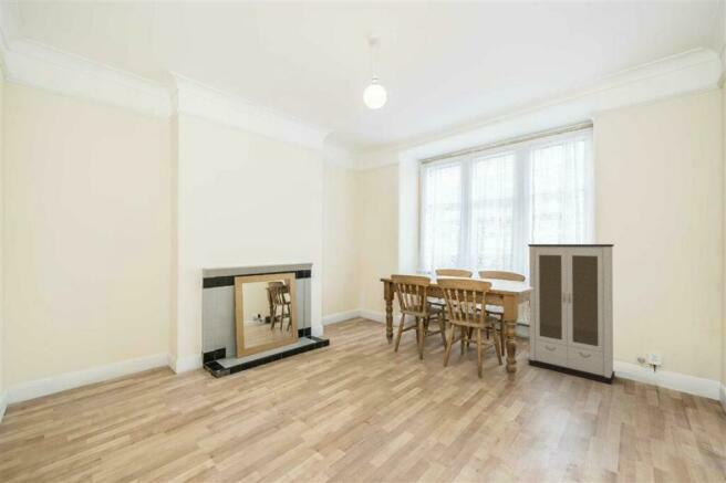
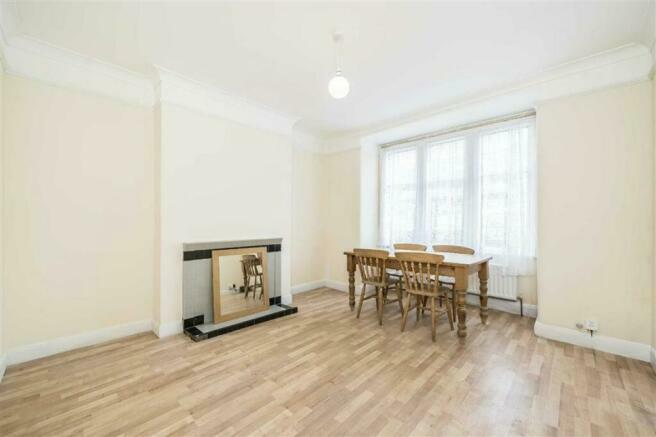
- cabinet [527,243,615,386]
